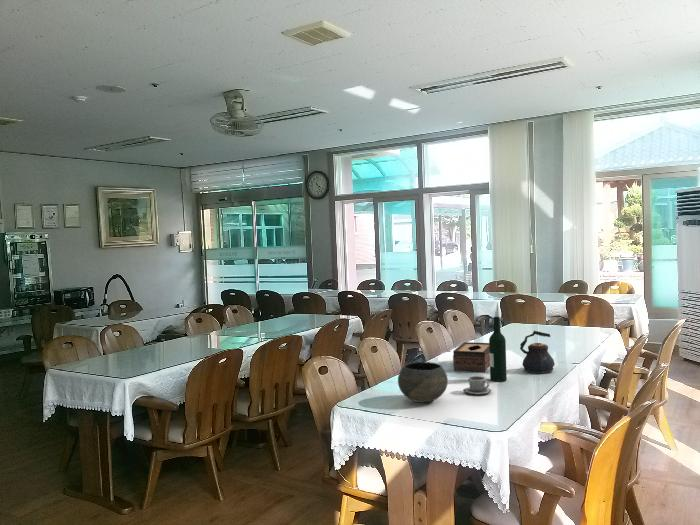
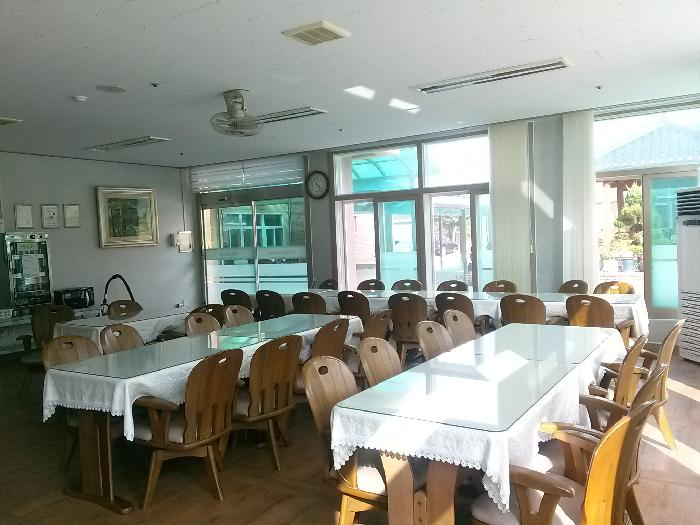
- tissue box [452,341,490,373]
- cup [463,375,493,396]
- teapot [519,330,556,375]
- wine bottle [488,316,508,382]
- bowl [397,361,449,403]
